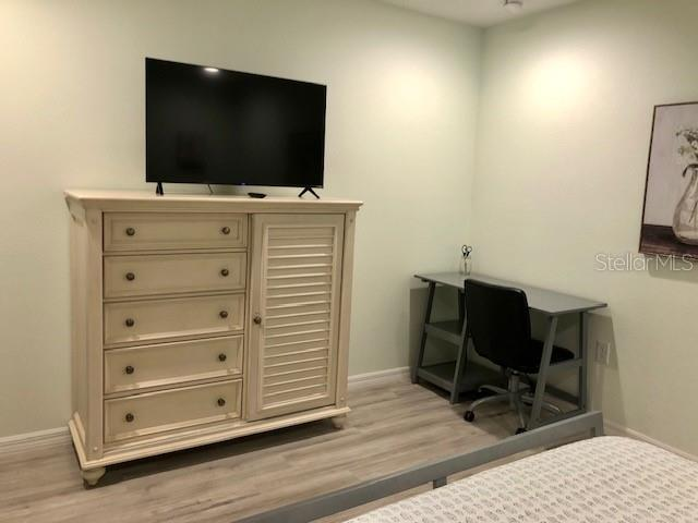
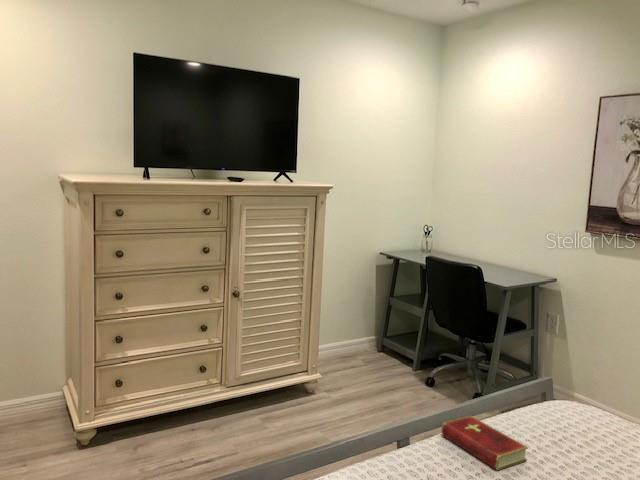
+ hardcover book [441,415,529,472]
